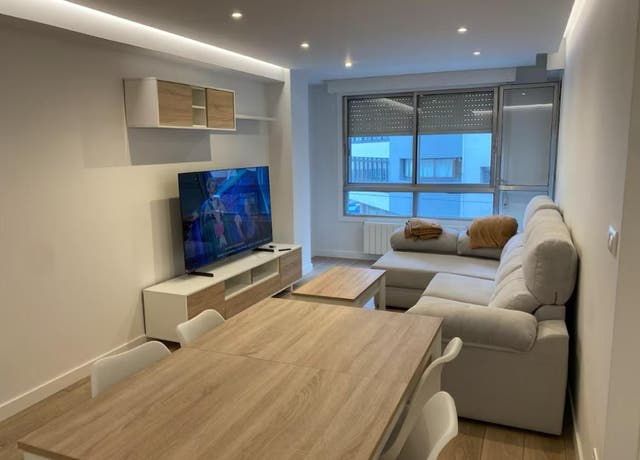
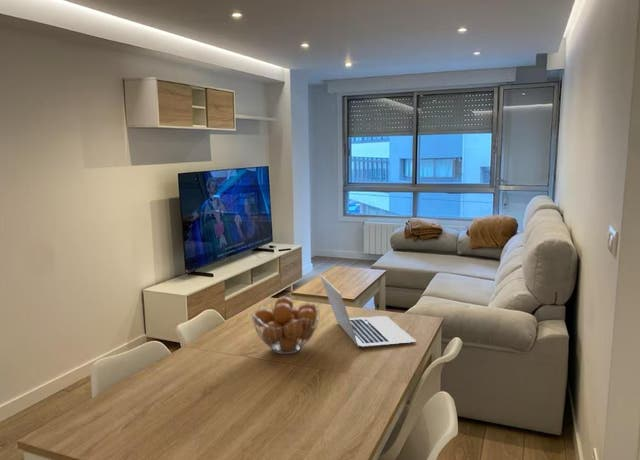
+ fruit basket [250,295,321,355]
+ laptop [319,274,416,348]
